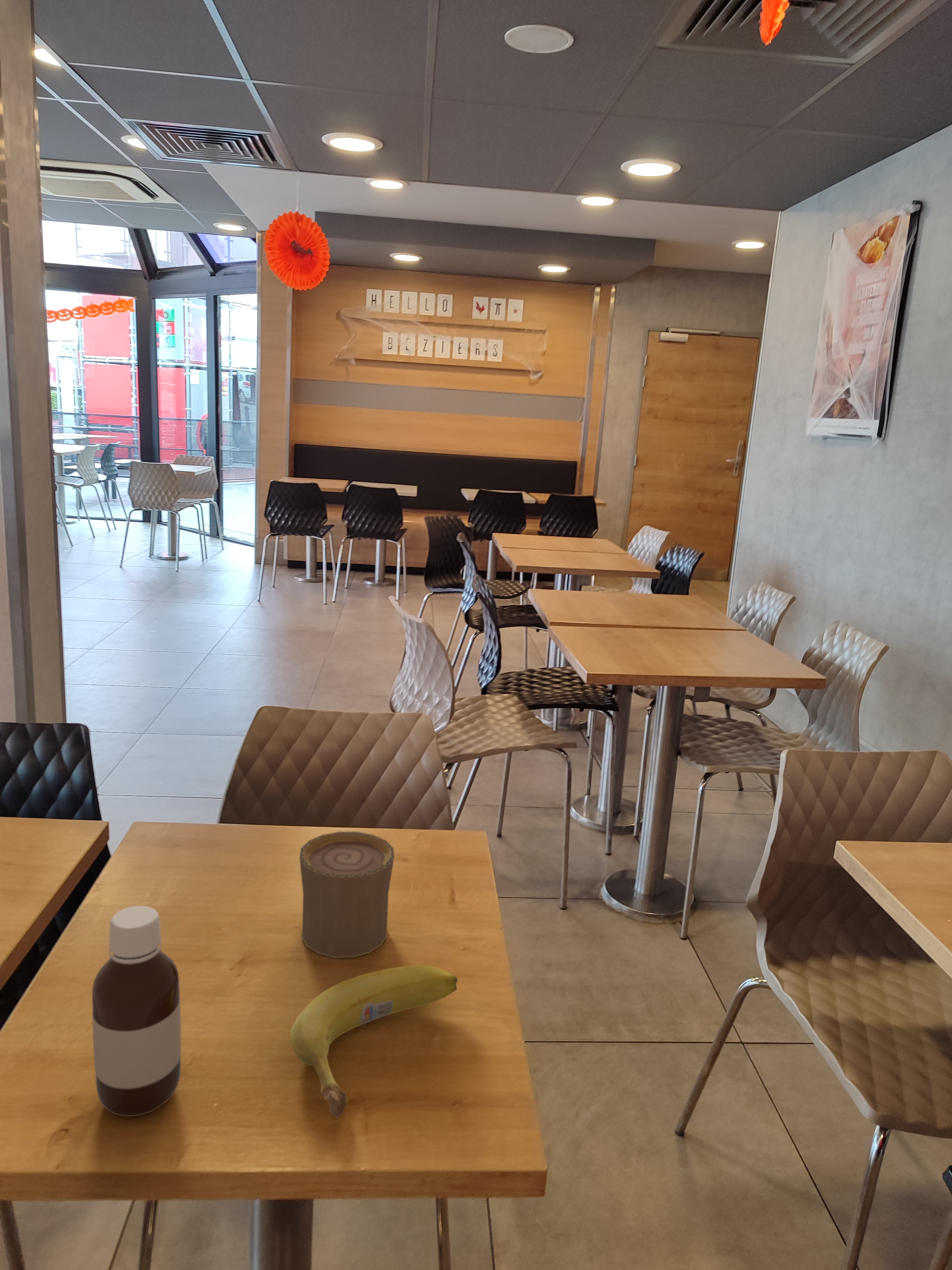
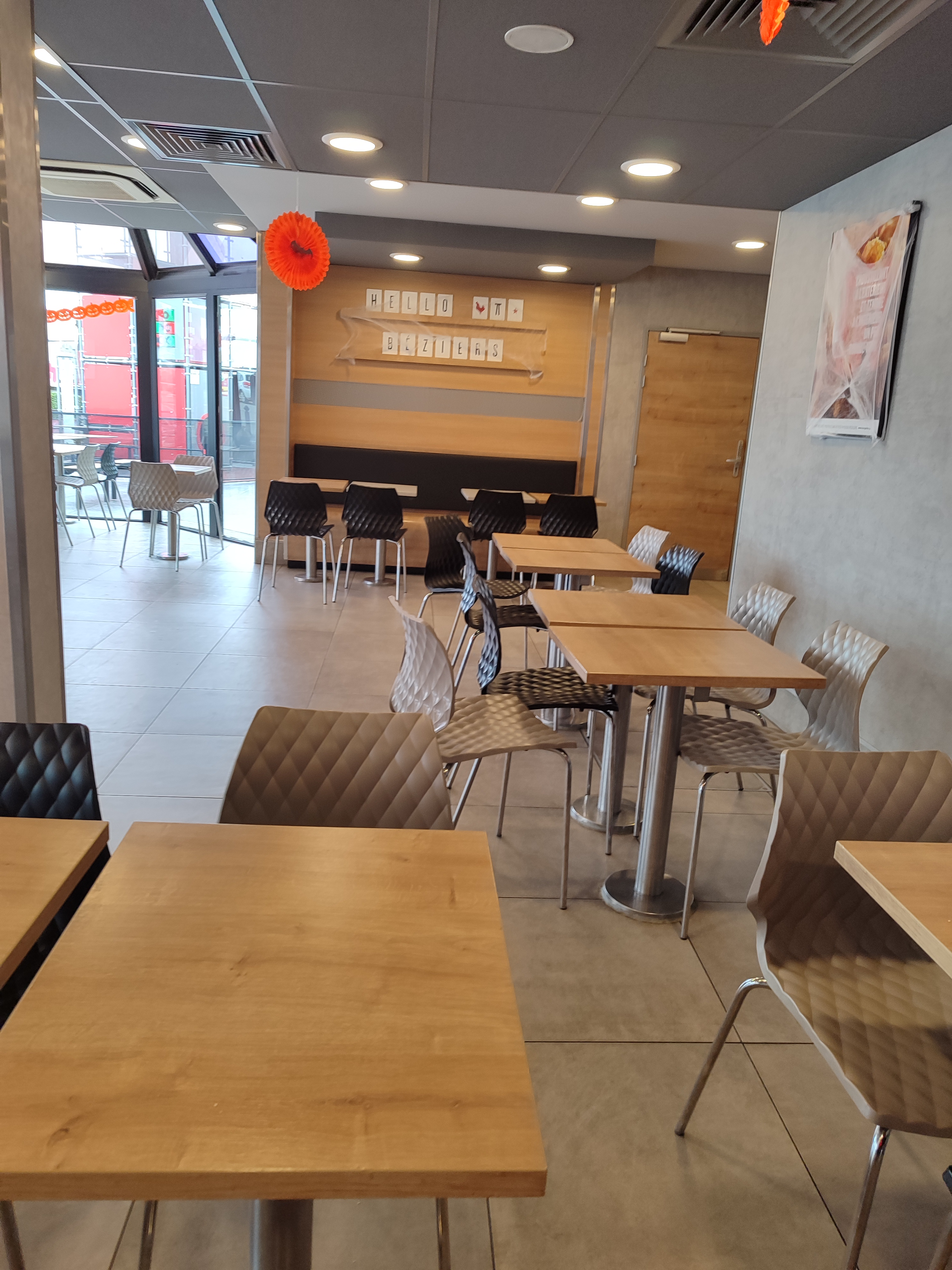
- cup [299,831,395,958]
- fruit [290,965,458,1119]
- bottle [92,906,182,1117]
